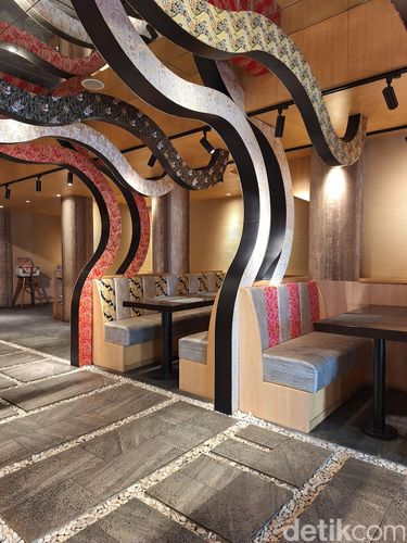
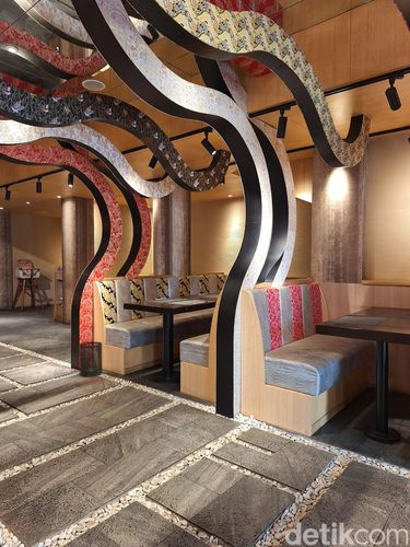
+ trash can [79,340,104,377]
